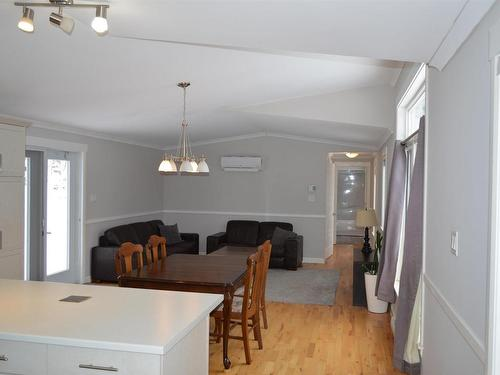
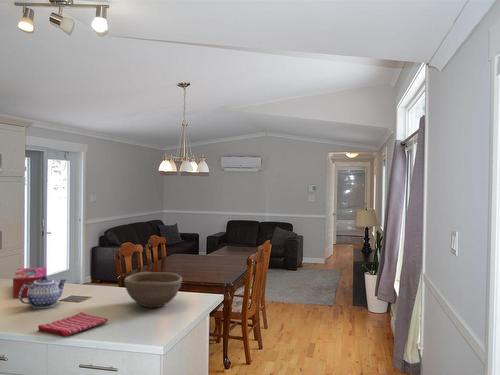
+ bowl [123,271,183,308]
+ teapot [18,275,67,309]
+ tissue box [12,266,47,299]
+ dish towel [37,312,109,338]
